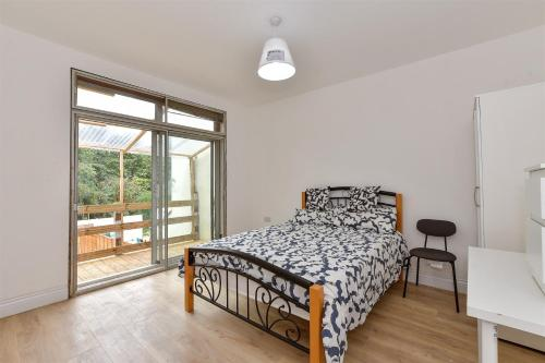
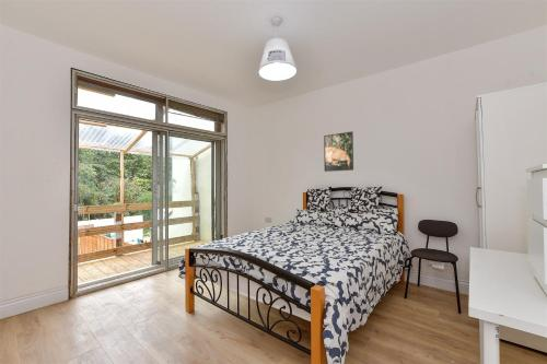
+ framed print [323,130,354,173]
